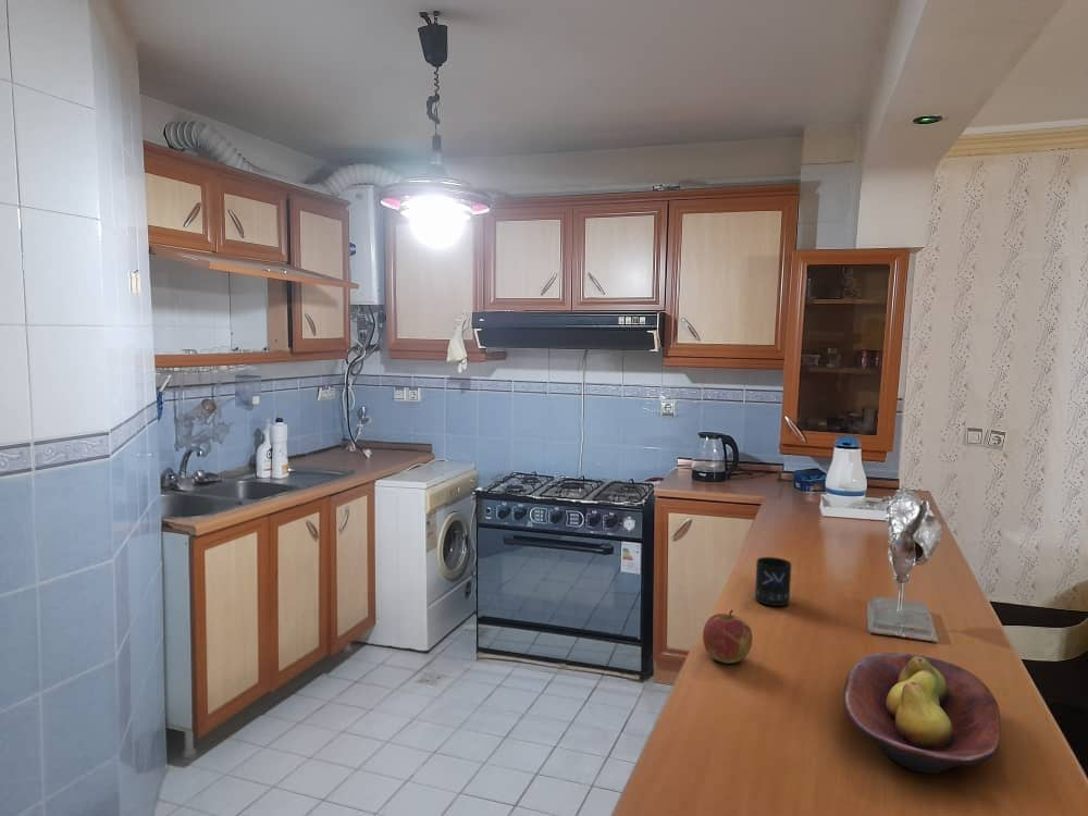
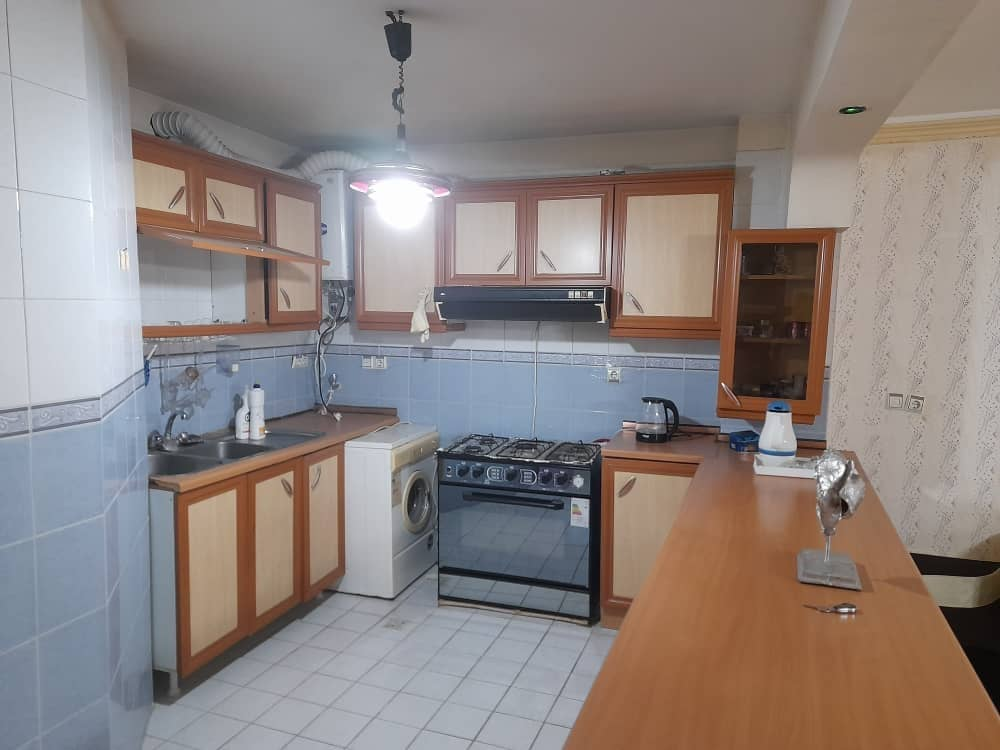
- fruit bowl [843,652,1001,775]
- mug [754,556,792,607]
- apple [702,608,754,665]
